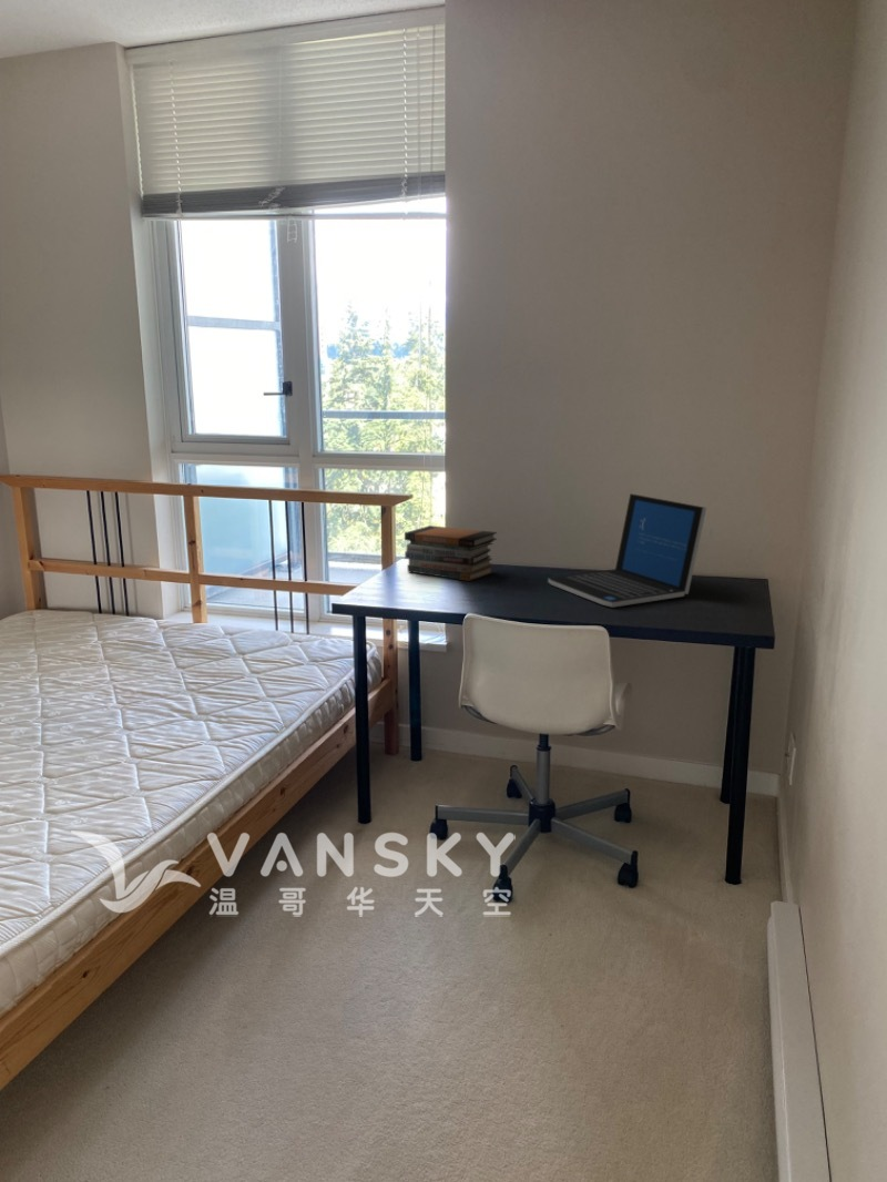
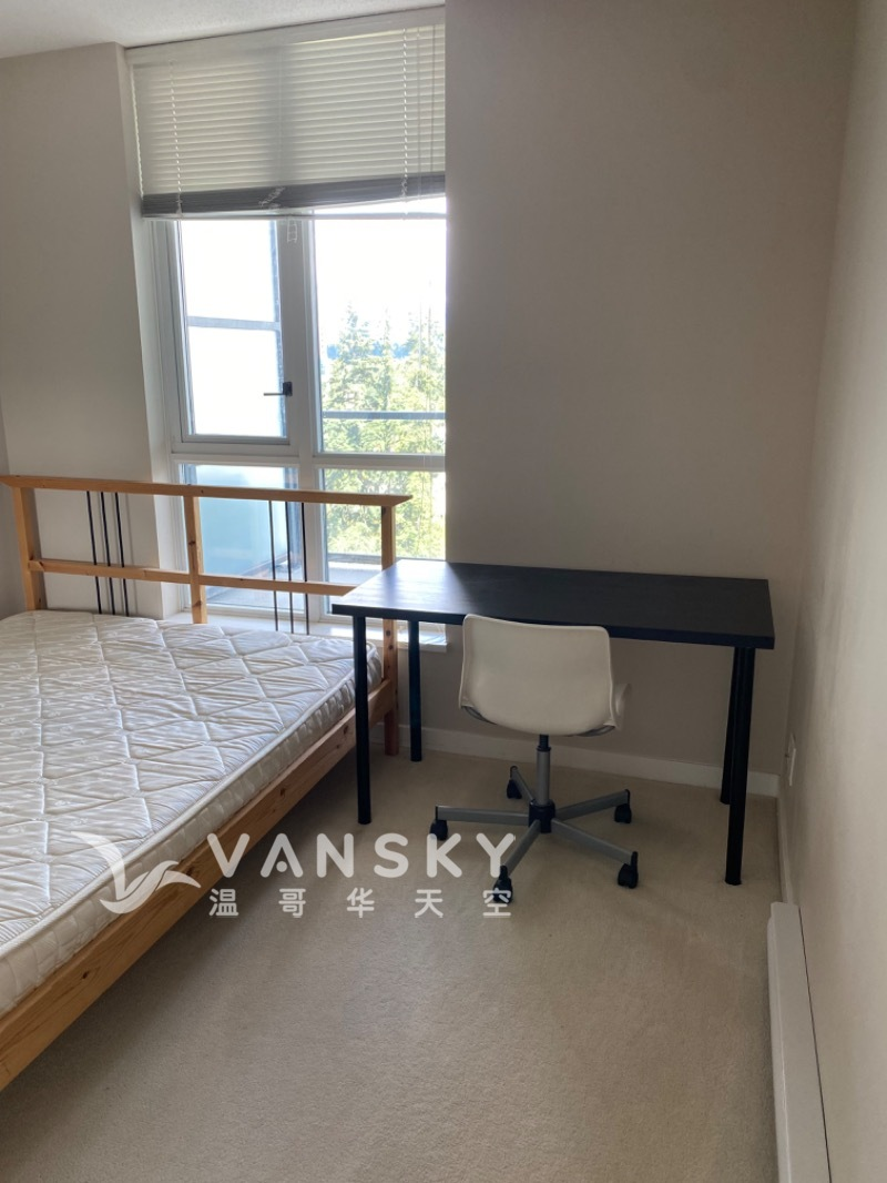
- book stack [404,524,498,582]
- laptop [547,492,707,609]
